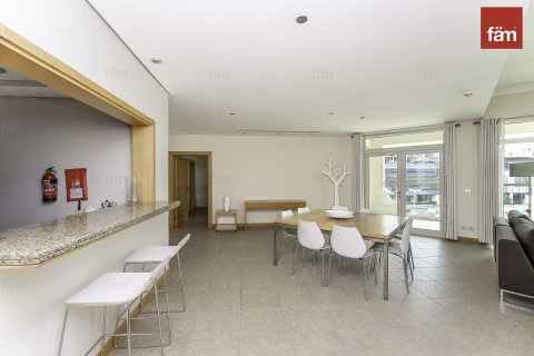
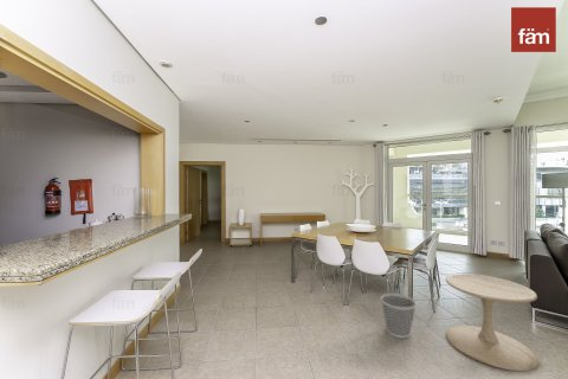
+ side table [445,272,540,372]
+ wastebasket [380,293,418,340]
